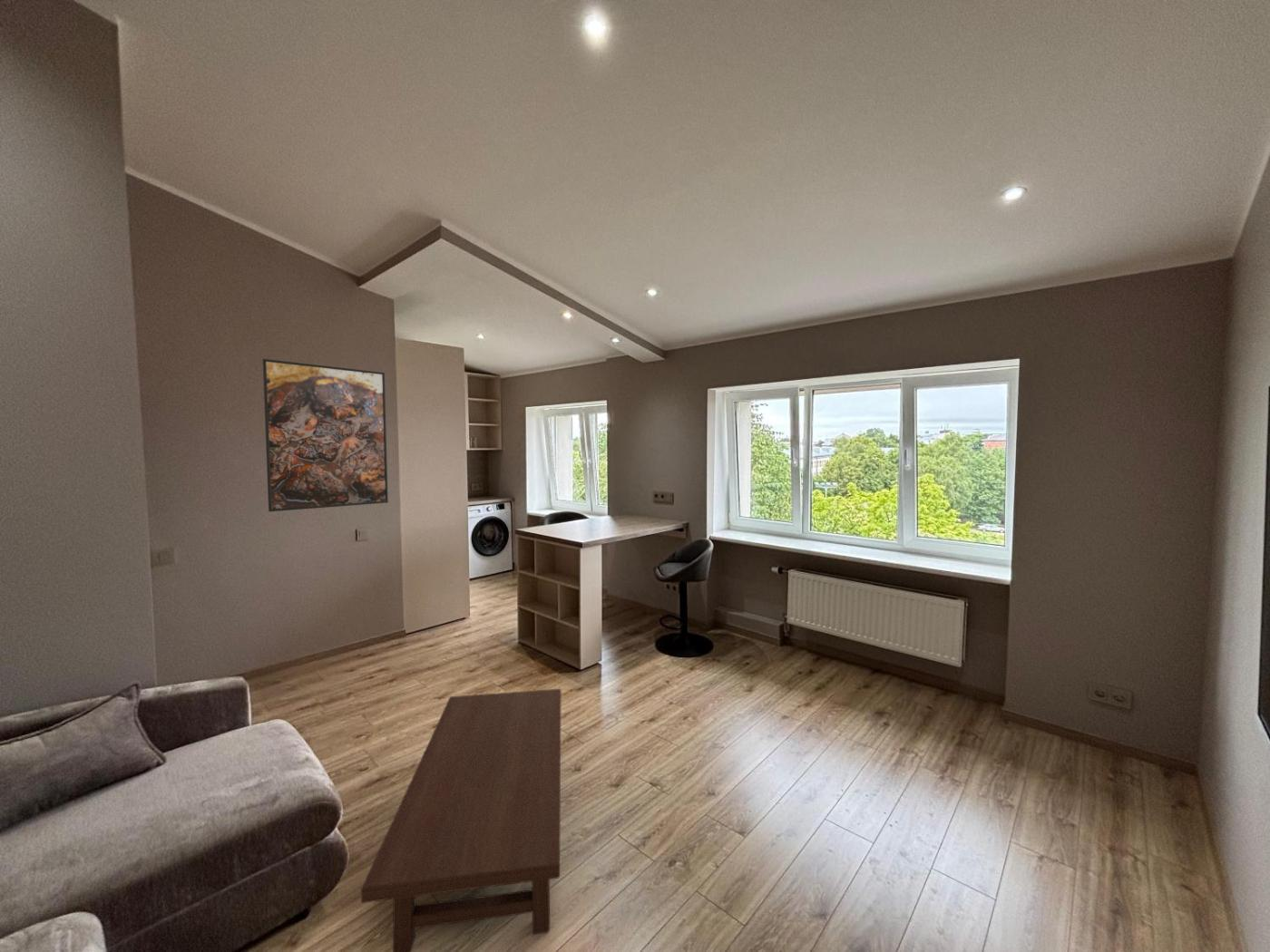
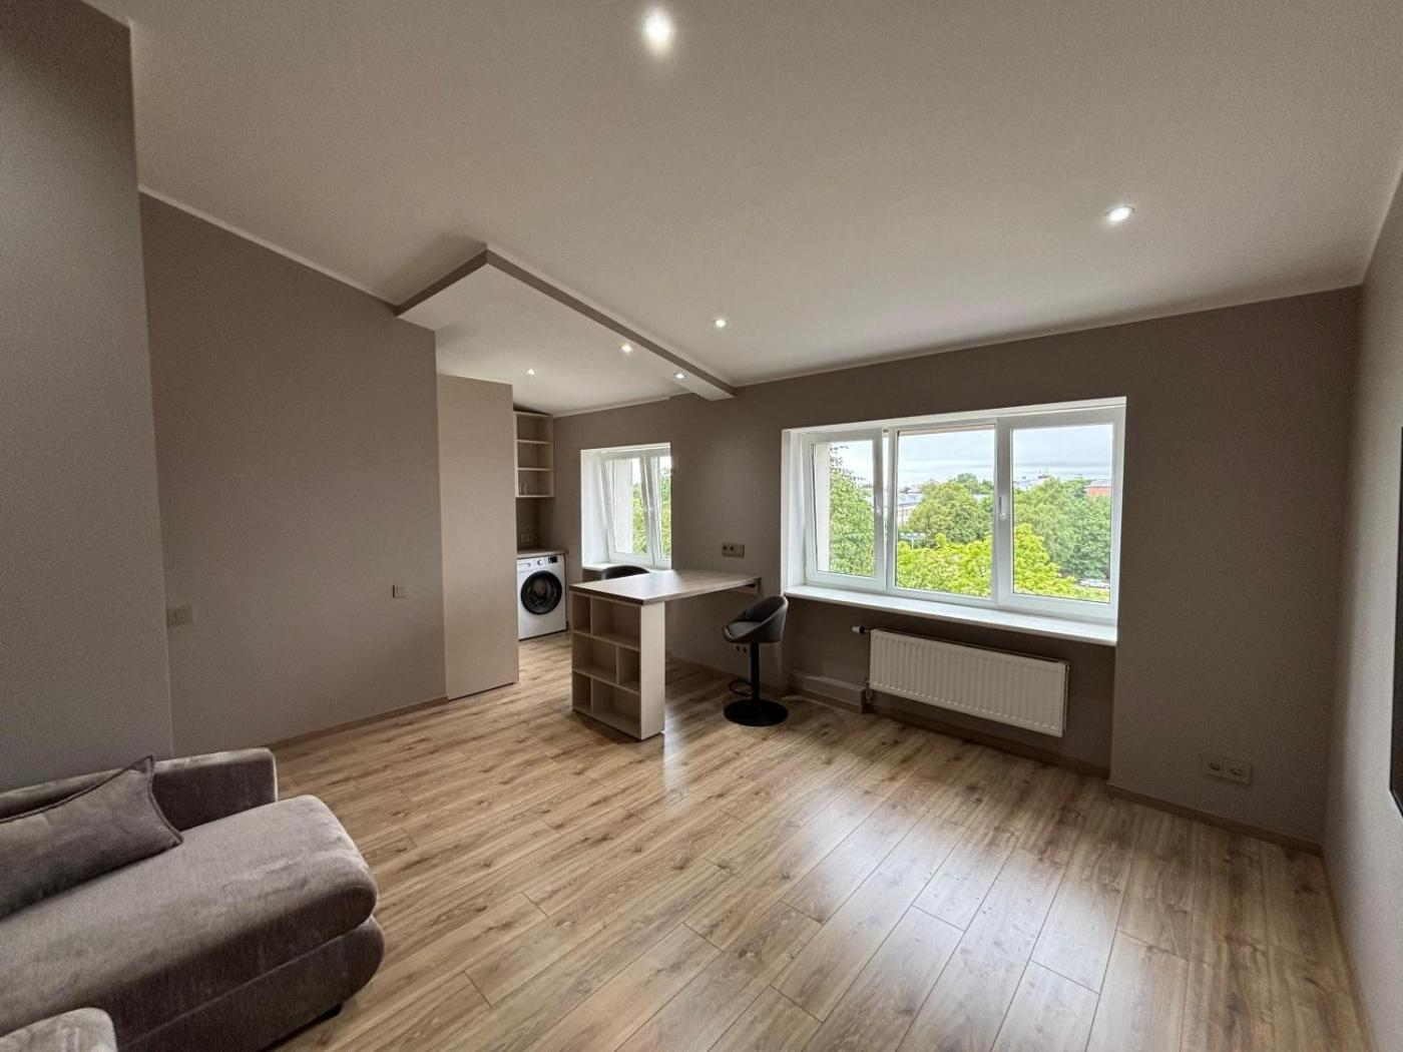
- coffee table [360,688,562,952]
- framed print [262,358,389,512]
